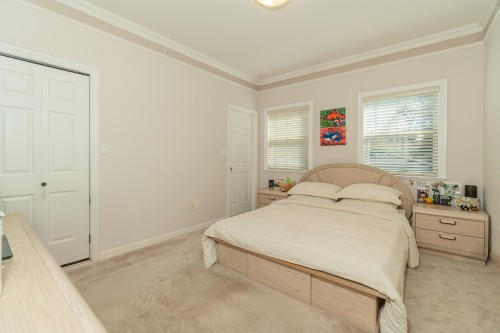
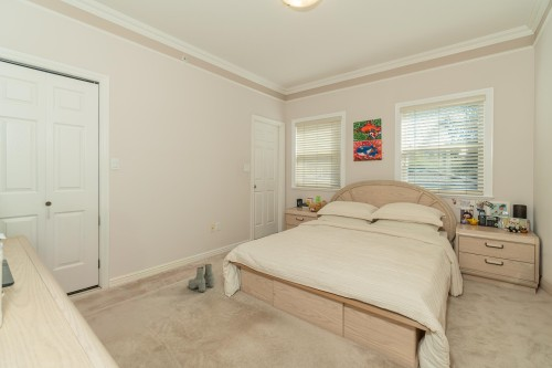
+ boots [188,263,215,293]
